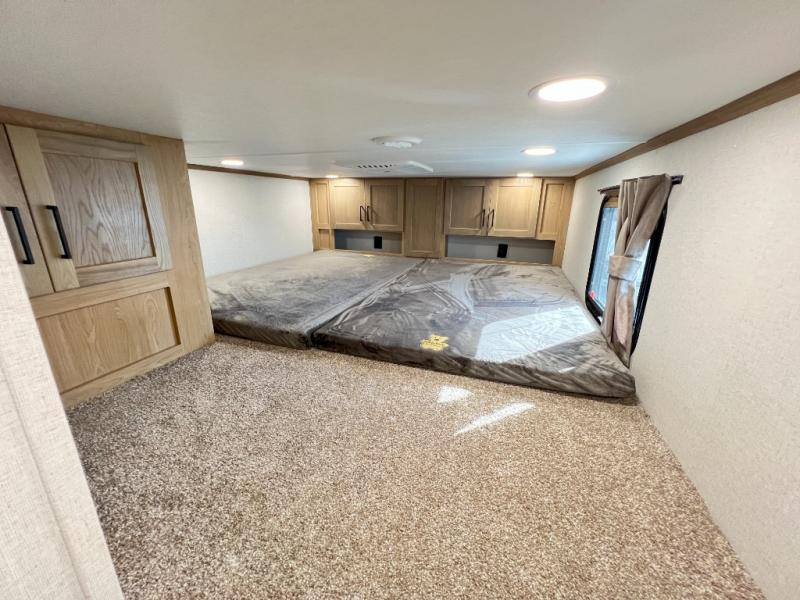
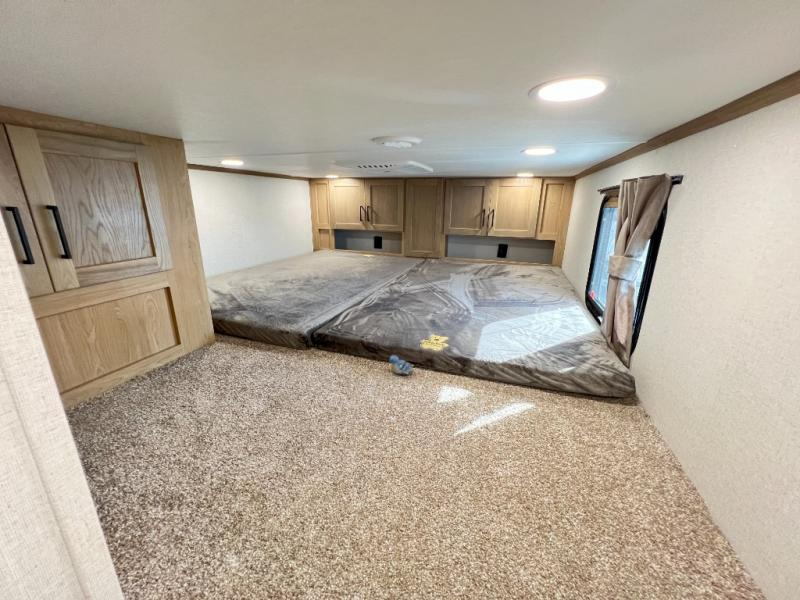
+ plush toy [388,354,415,375]
